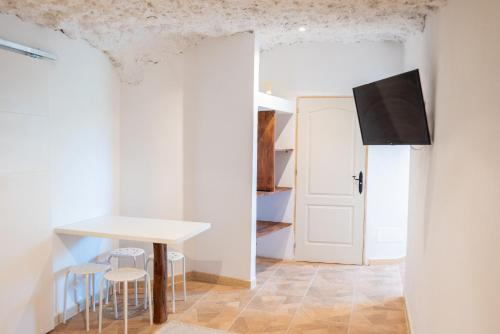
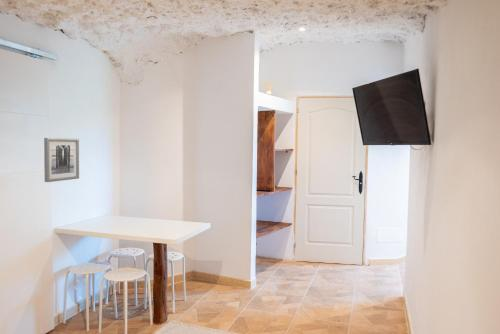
+ wall art [43,137,80,183]
